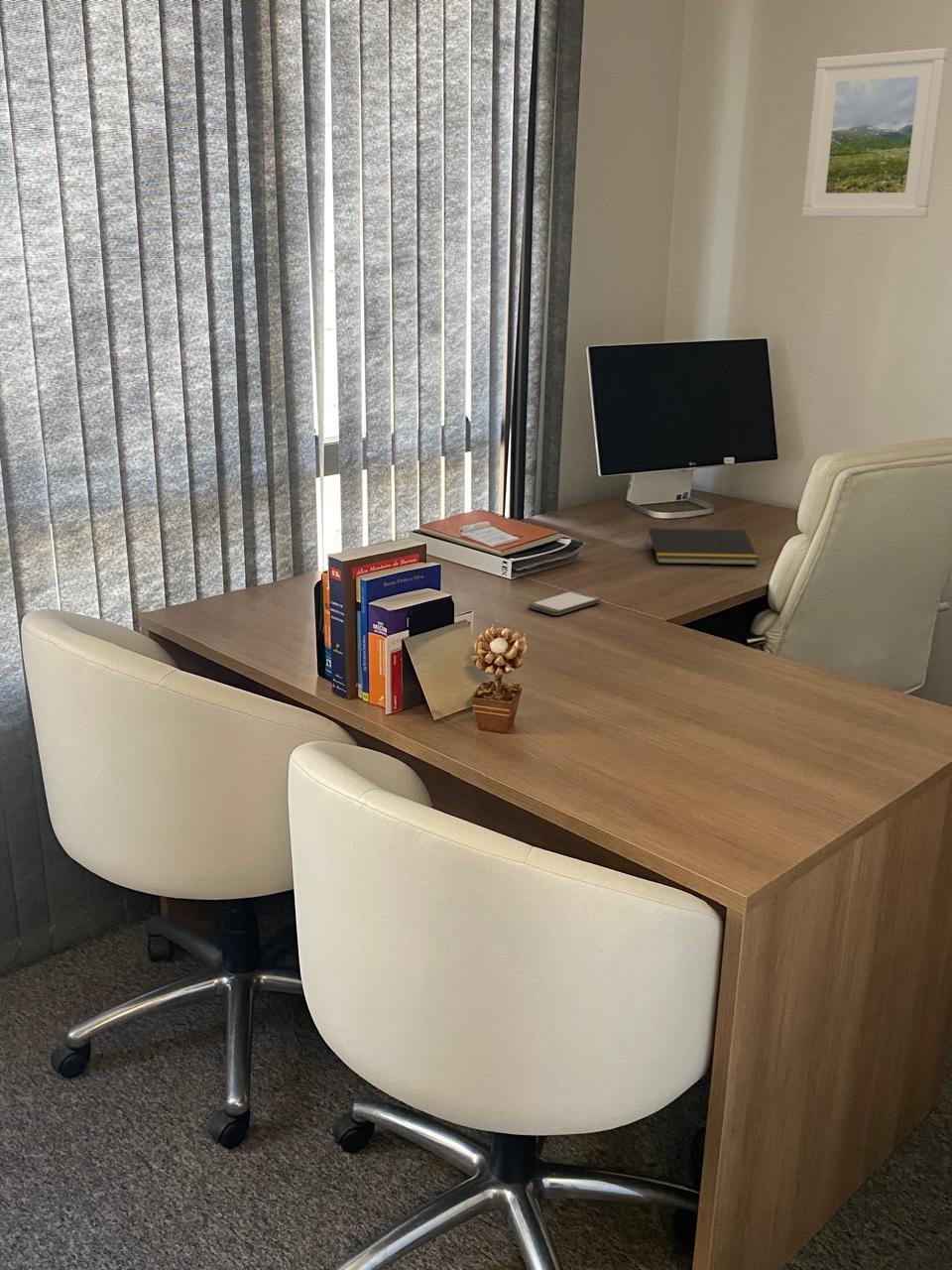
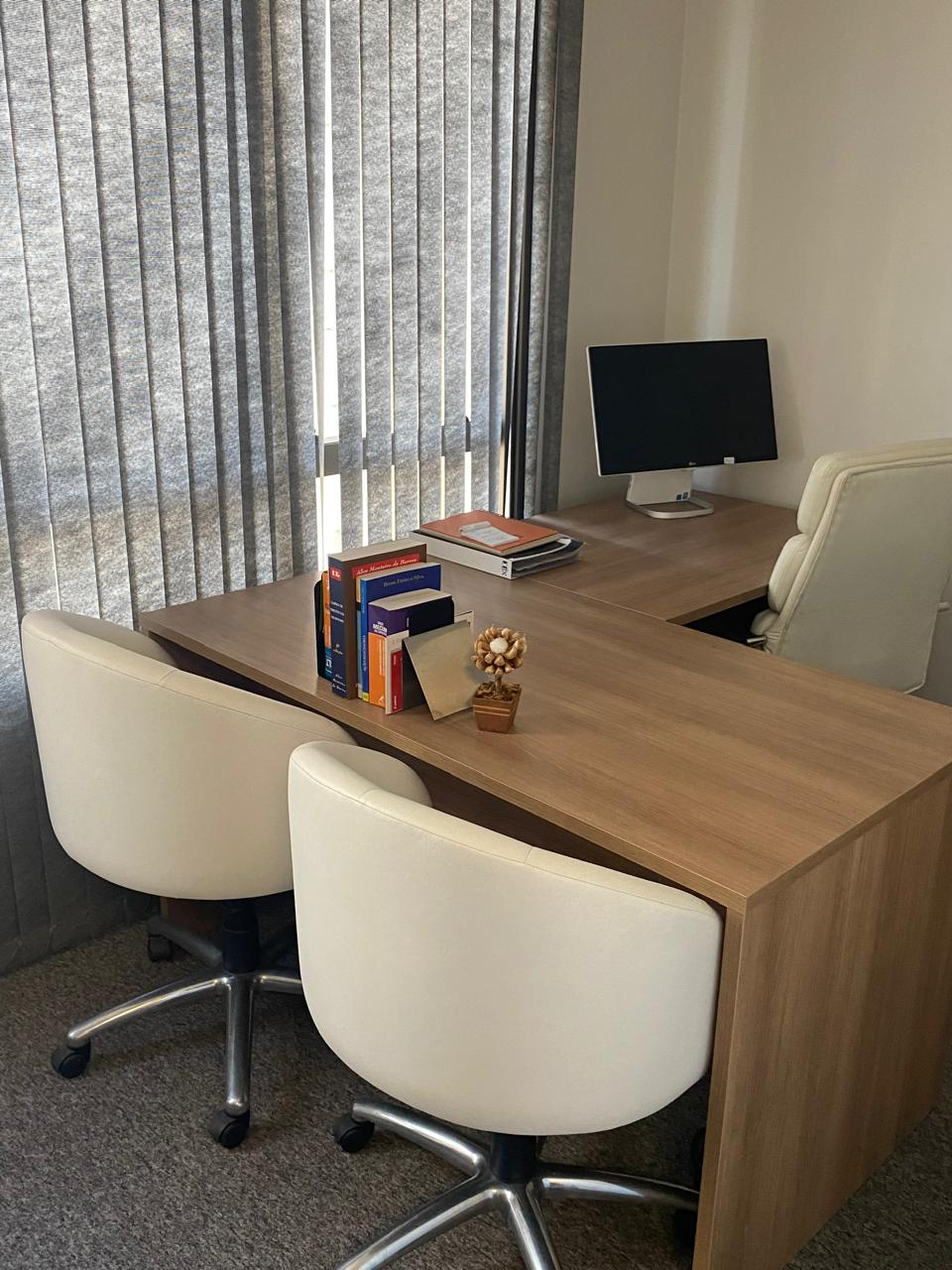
- notepad [645,527,760,566]
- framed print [801,47,949,218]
- smartphone [528,589,602,616]
